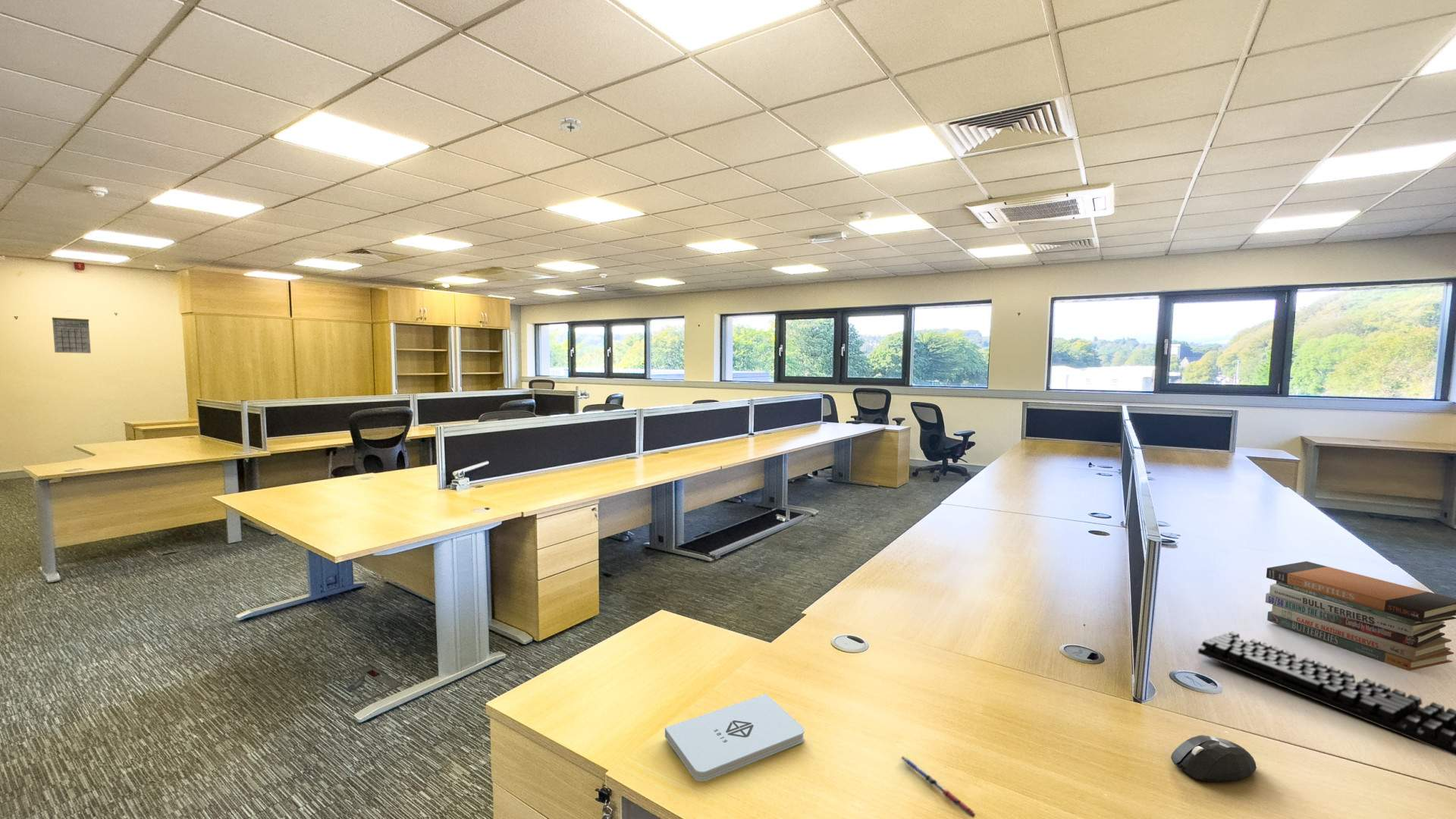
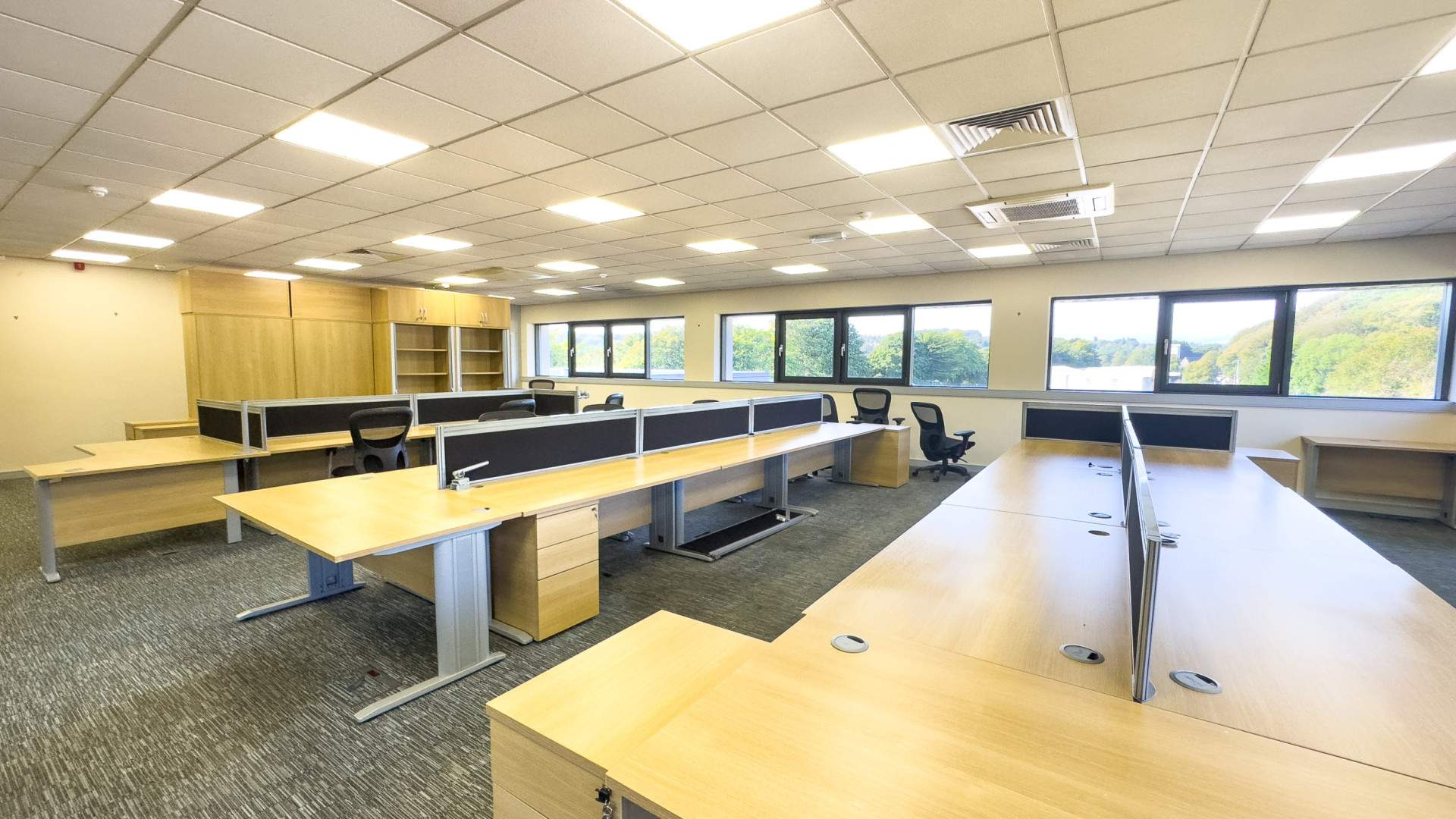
- notepad [664,693,805,783]
- keyboard [1197,631,1456,757]
- book stack [1265,560,1456,672]
- calendar [52,309,92,354]
- smoke detector [558,117,583,133]
- mouse [1170,734,1257,783]
- pen [899,755,977,819]
